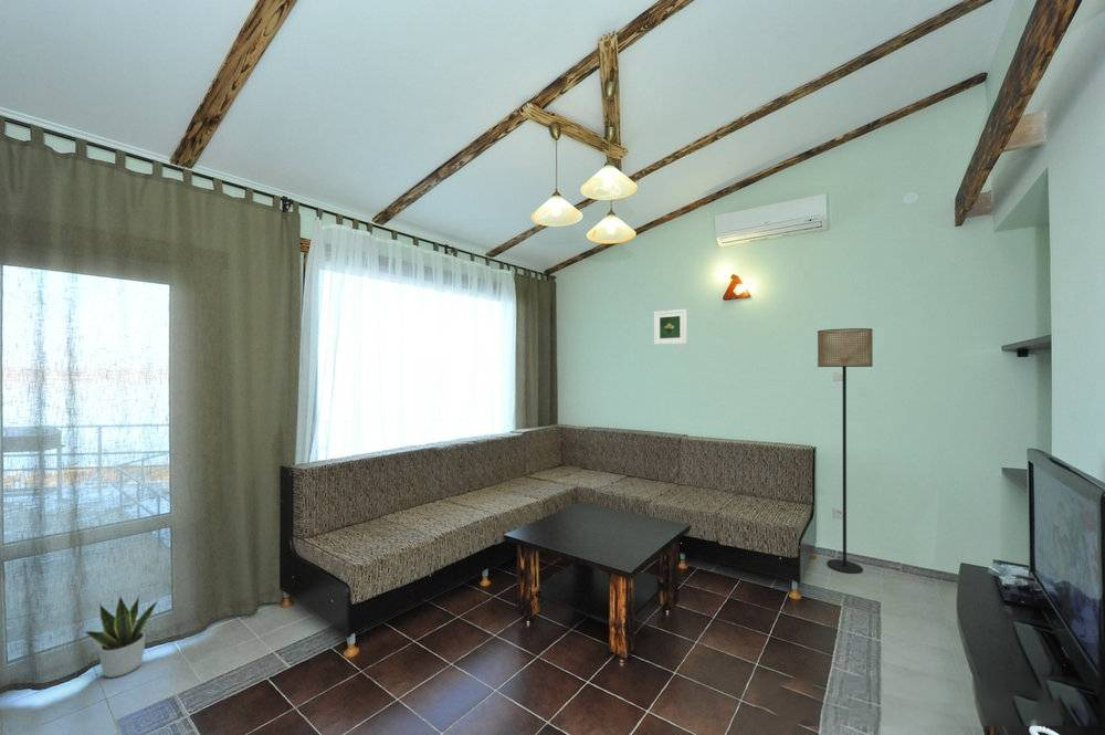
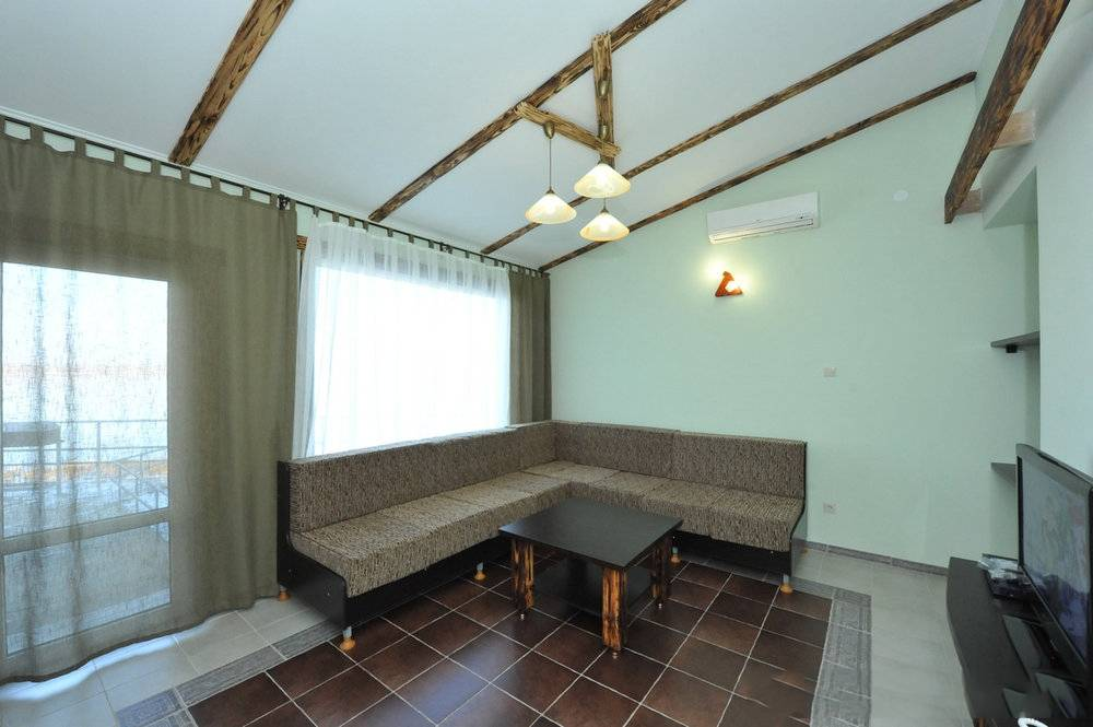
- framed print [653,308,688,346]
- potted plant [84,595,159,679]
- floor lamp [817,327,874,575]
